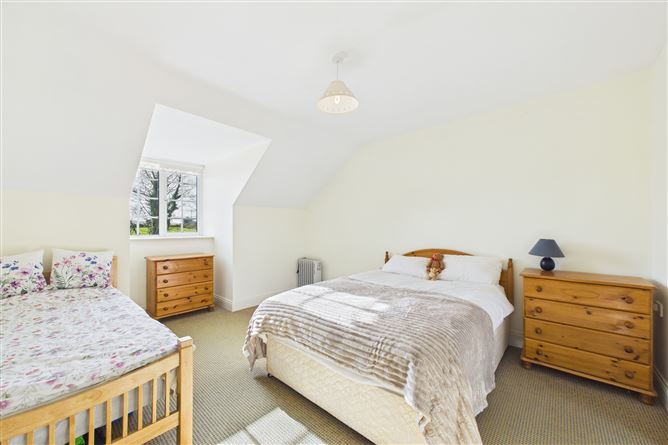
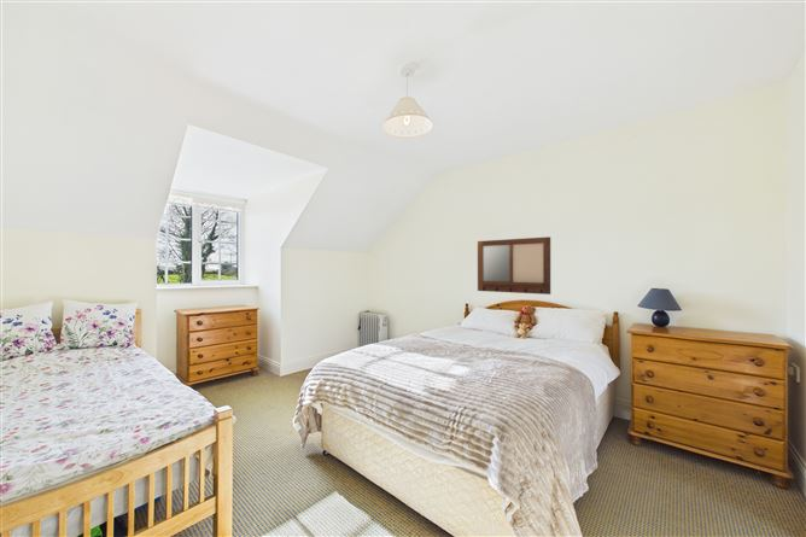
+ writing board [477,235,551,296]
